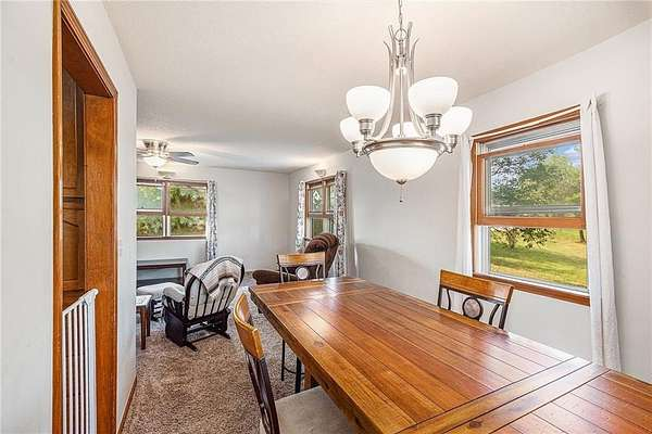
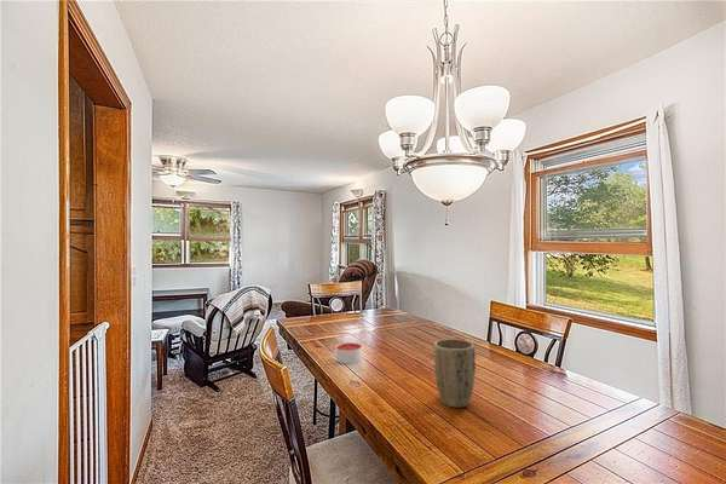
+ candle [335,341,363,364]
+ plant pot [433,338,477,409]
